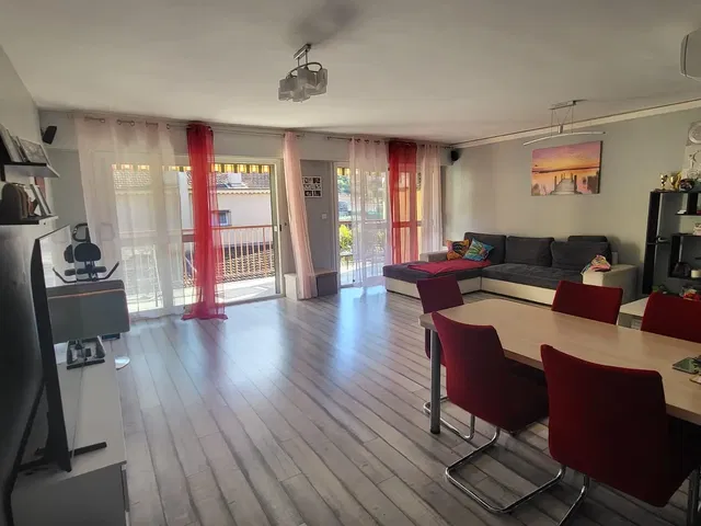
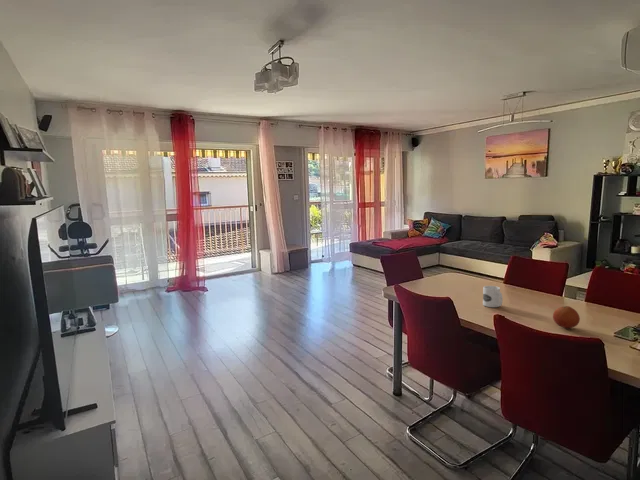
+ fruit [552,305,581,329]
+ mug [482,285,504,308]
